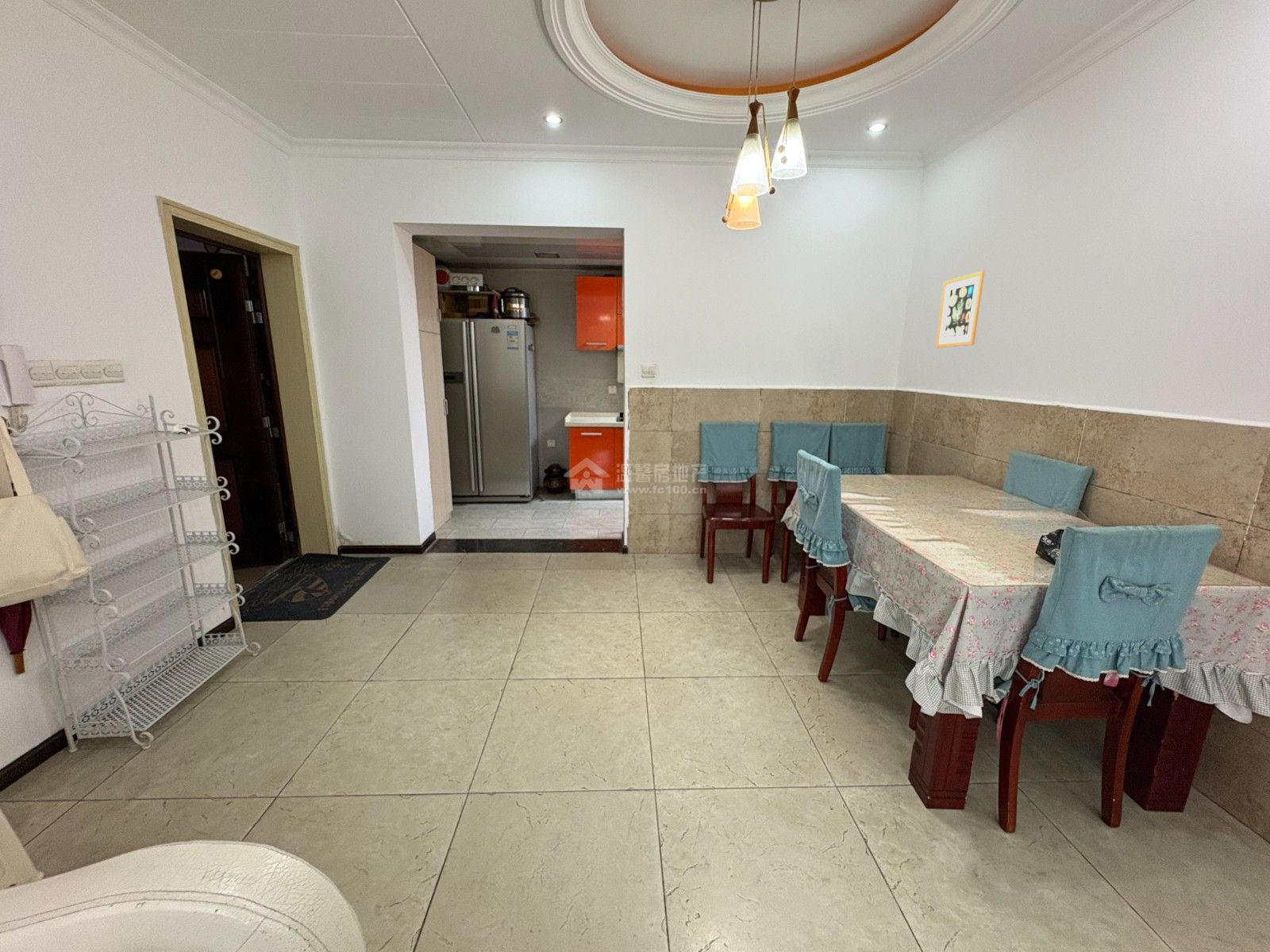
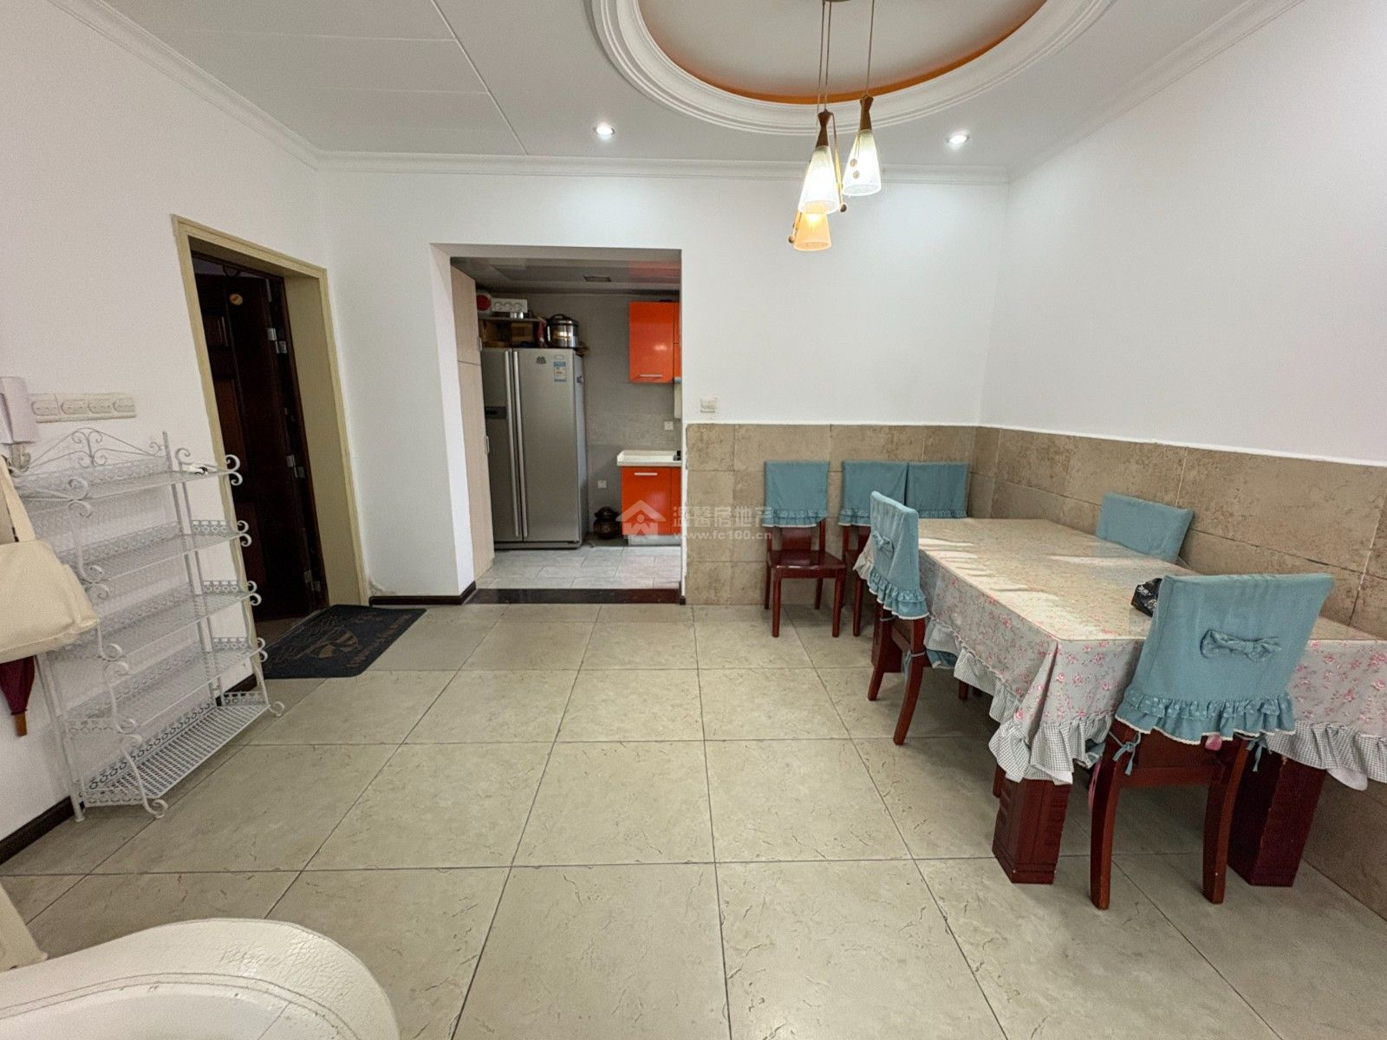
- wall art [934,270,986,348]
